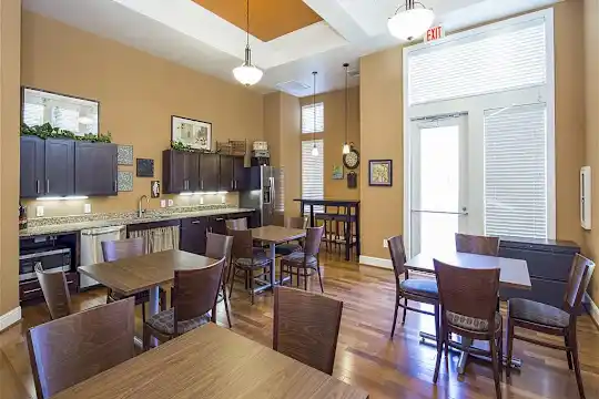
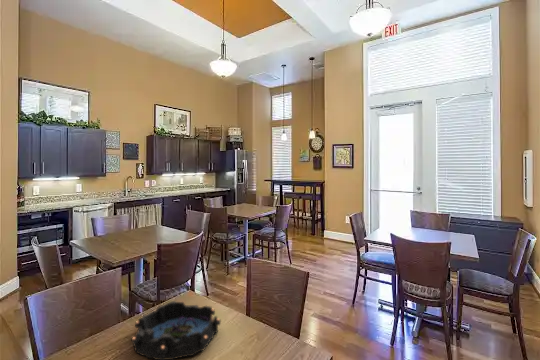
+ decorative bowl [131,300,222,360]
